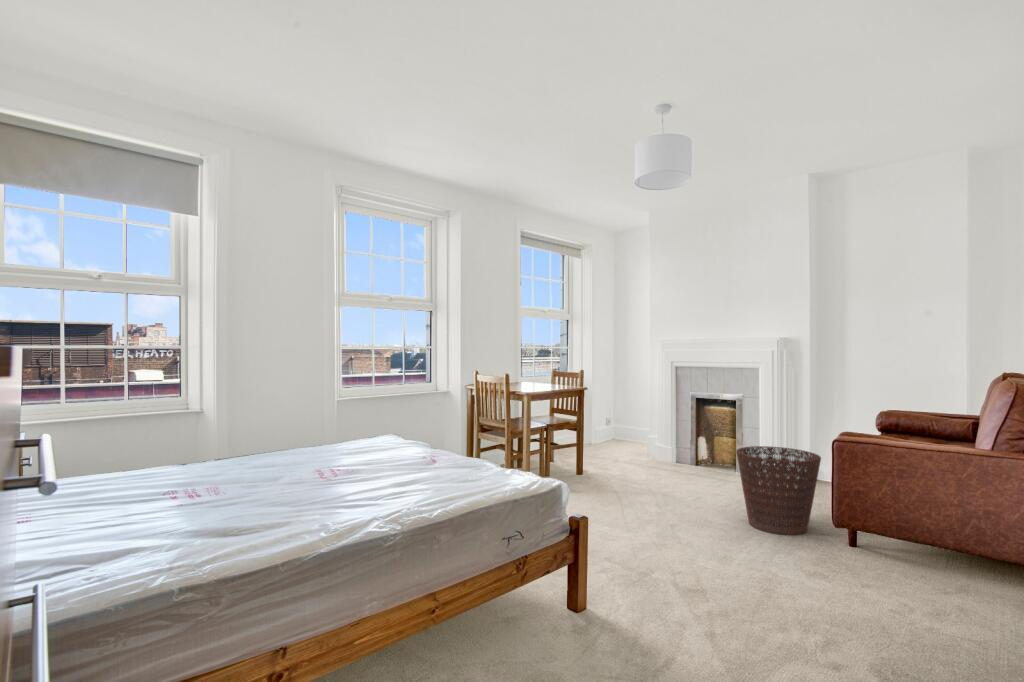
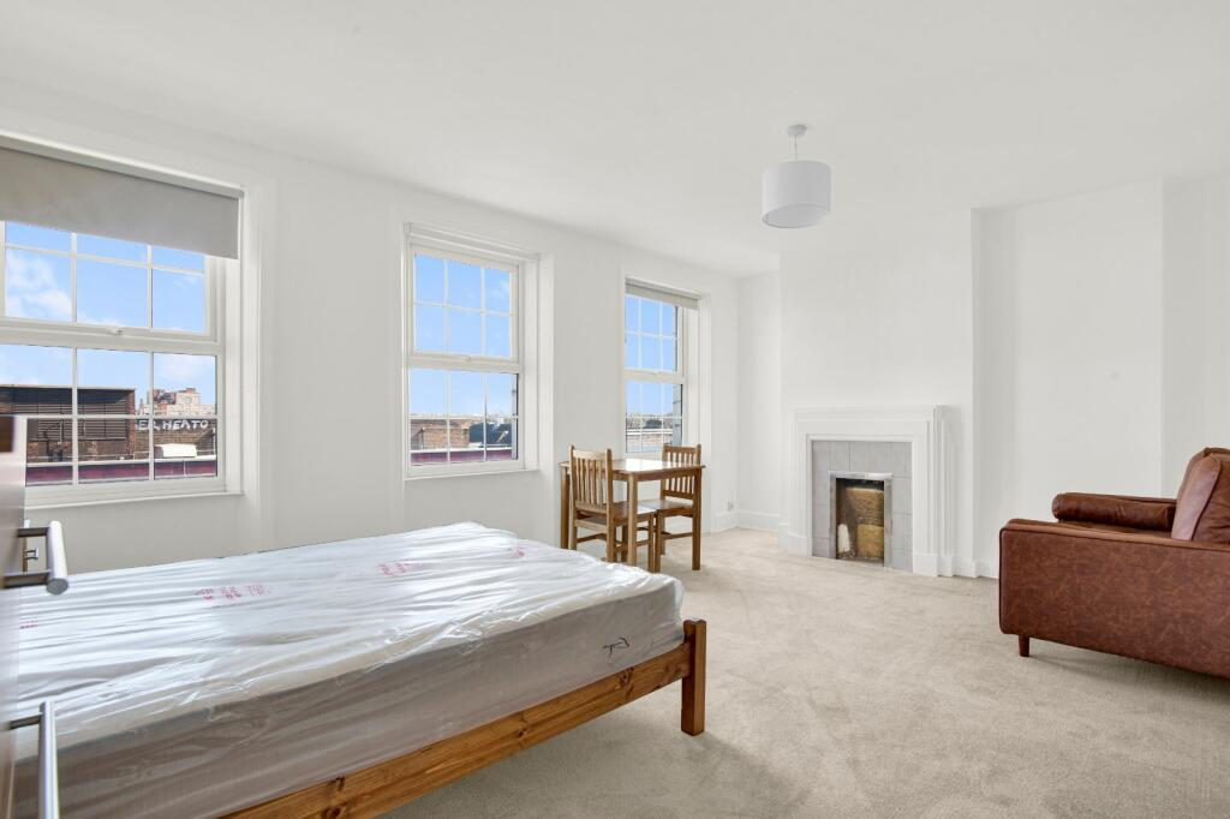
- basket [735,445,822,536]
